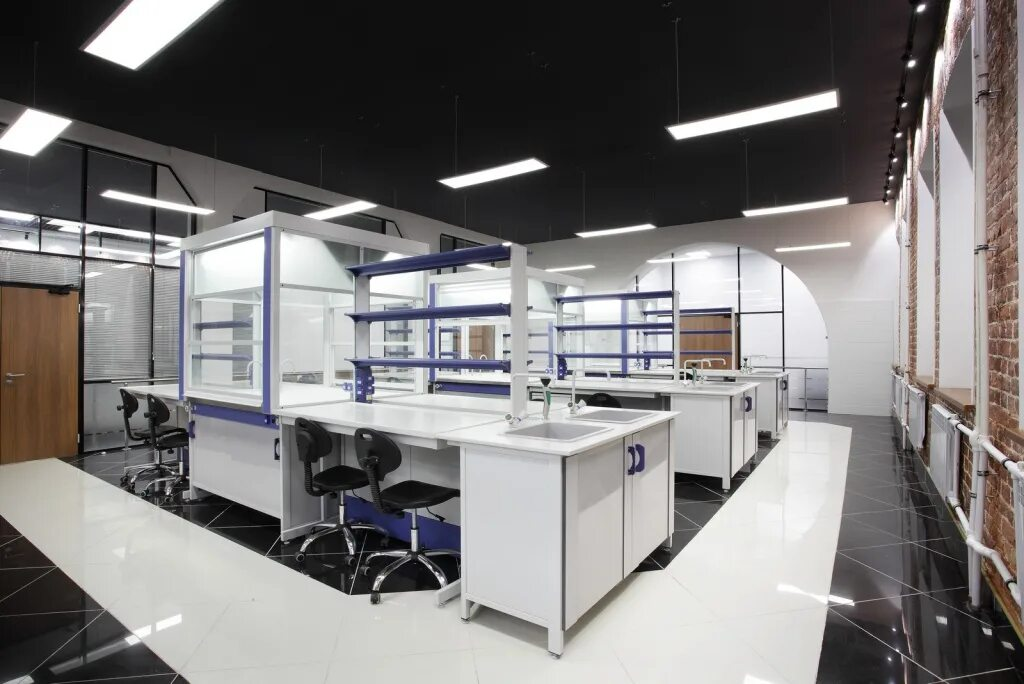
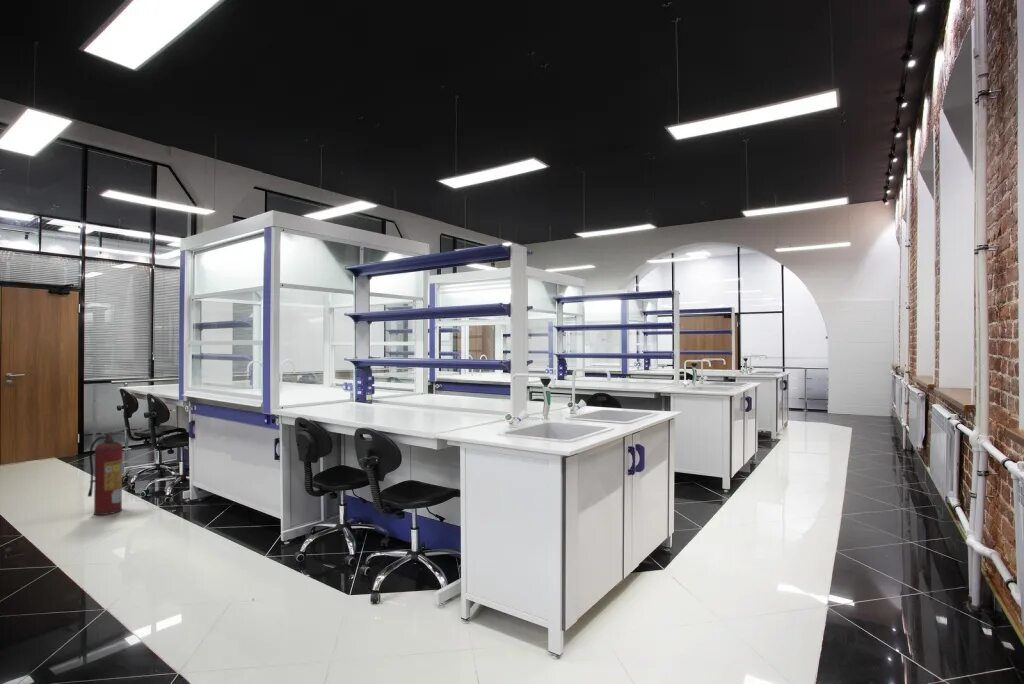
+ fire extinguisher [87,427,129,516]
